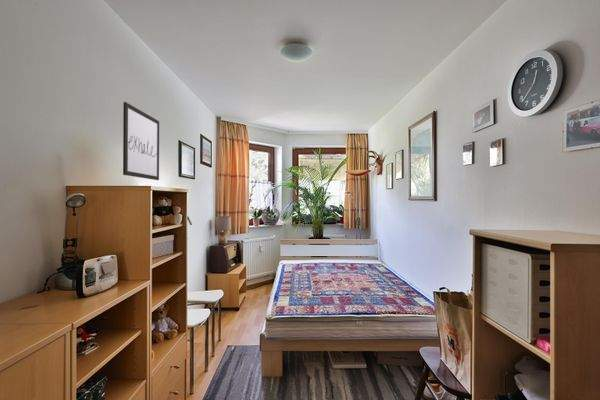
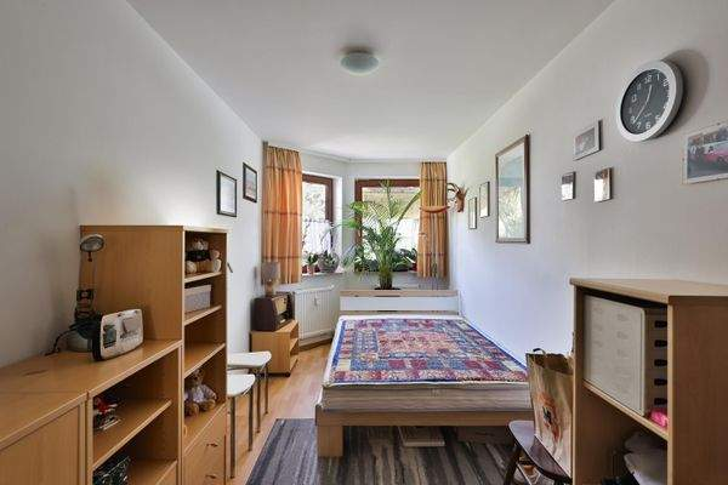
- wall art [122,101,160,181]
